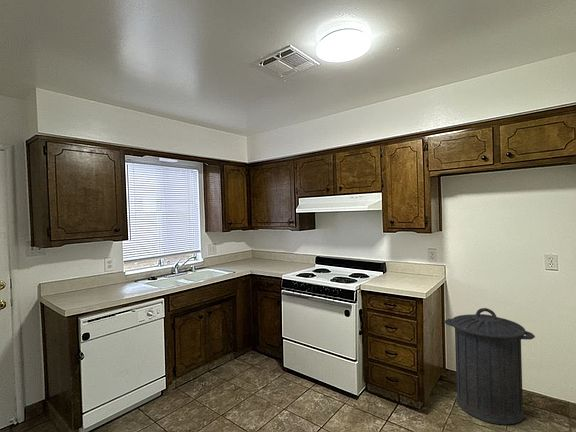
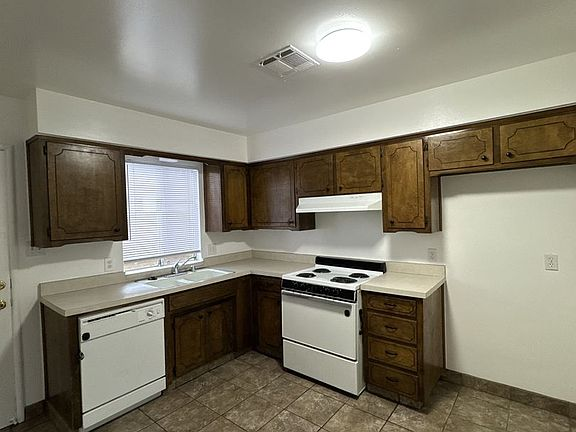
- trash can [443,307,536,425]
